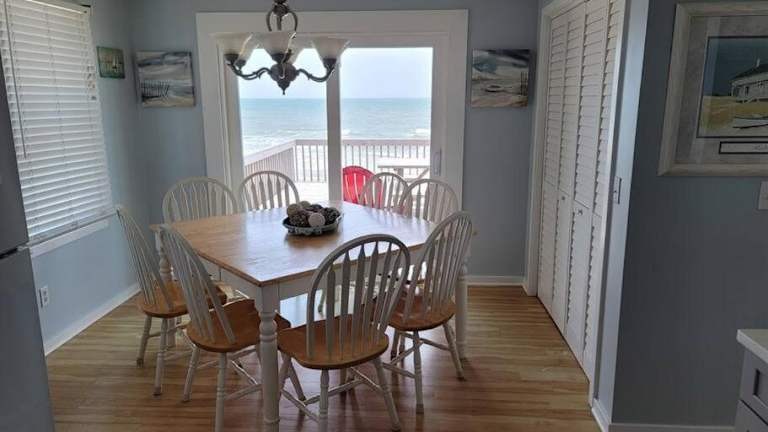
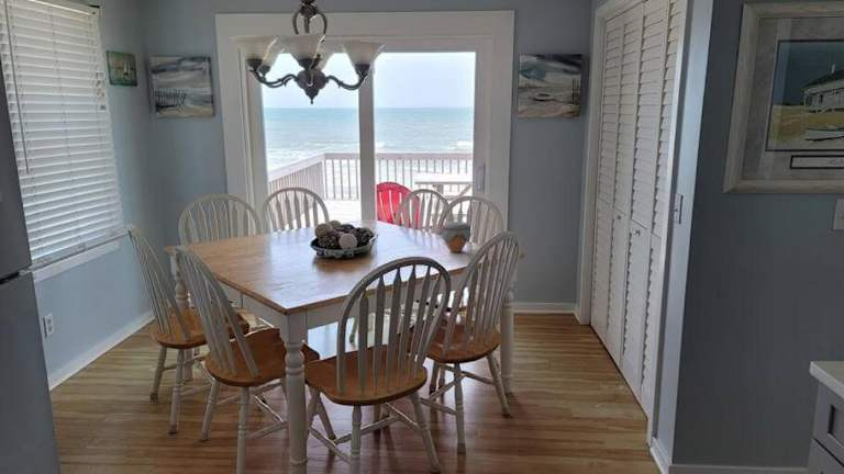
+ jar [438,221,473,253]
